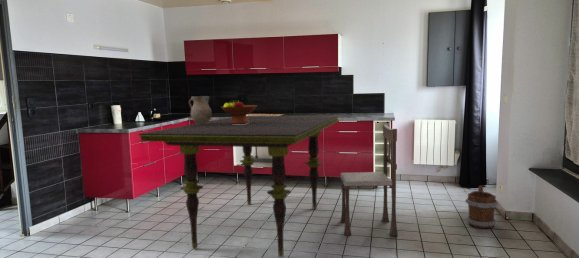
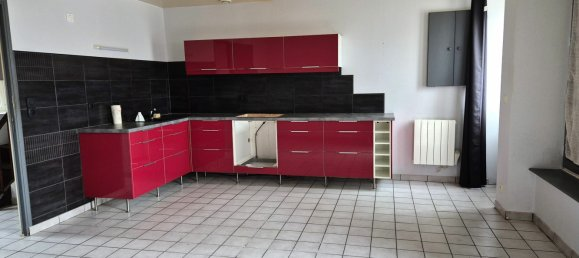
- ceramic pitcher [188,95,213,125]
- bucket [464,185,499,229]
- dining chair [339,123,399,237]
- dining table [135,115,341,258]
- fruit bowl [220,99,258,124]
